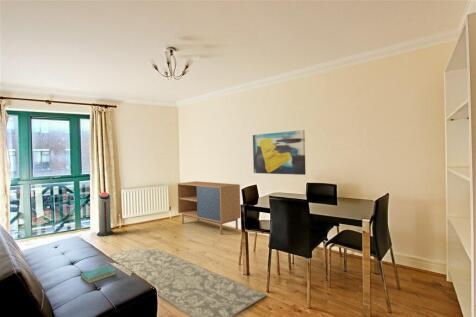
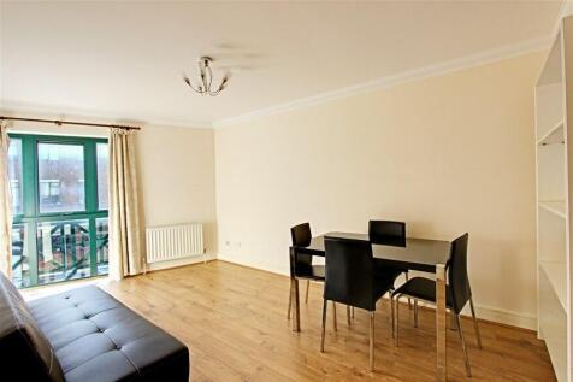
- storage cabinet [176,180,241,235]
- air purifier [96,191,114,237]
- rug [107,247,268,317]
- book [79,264,117,284]
- wall art [252,129,307,176]
